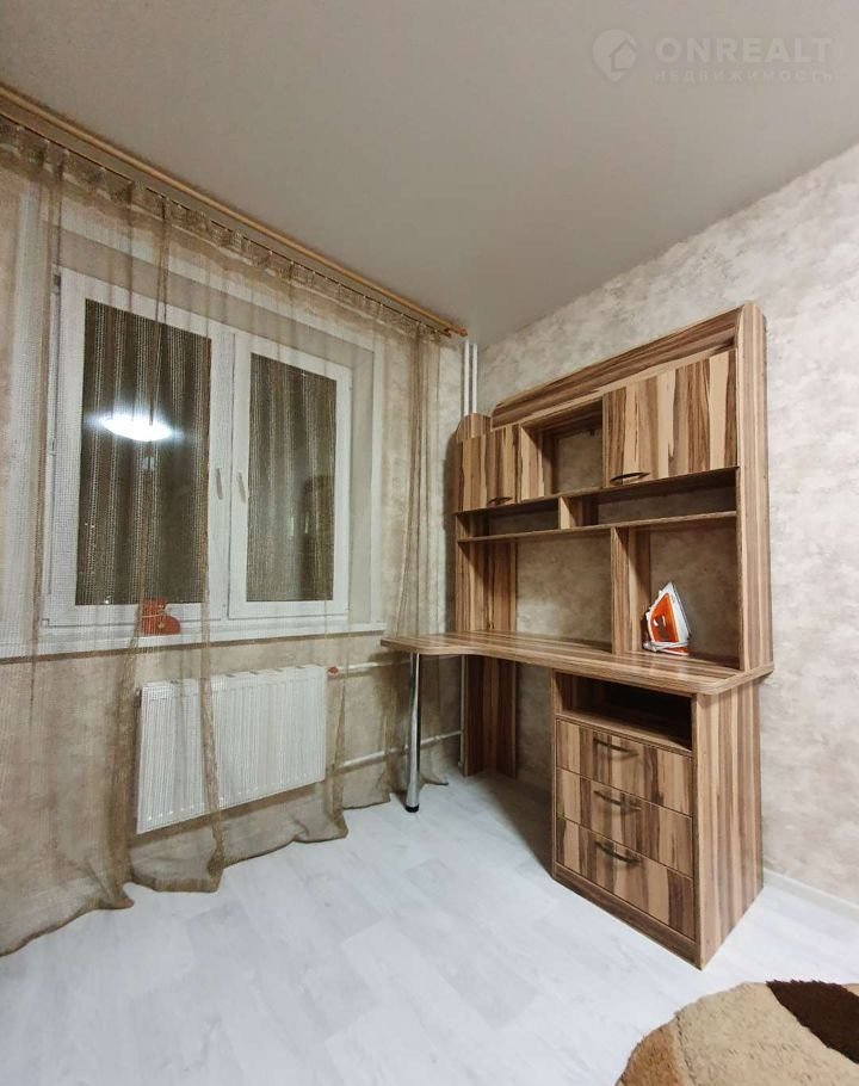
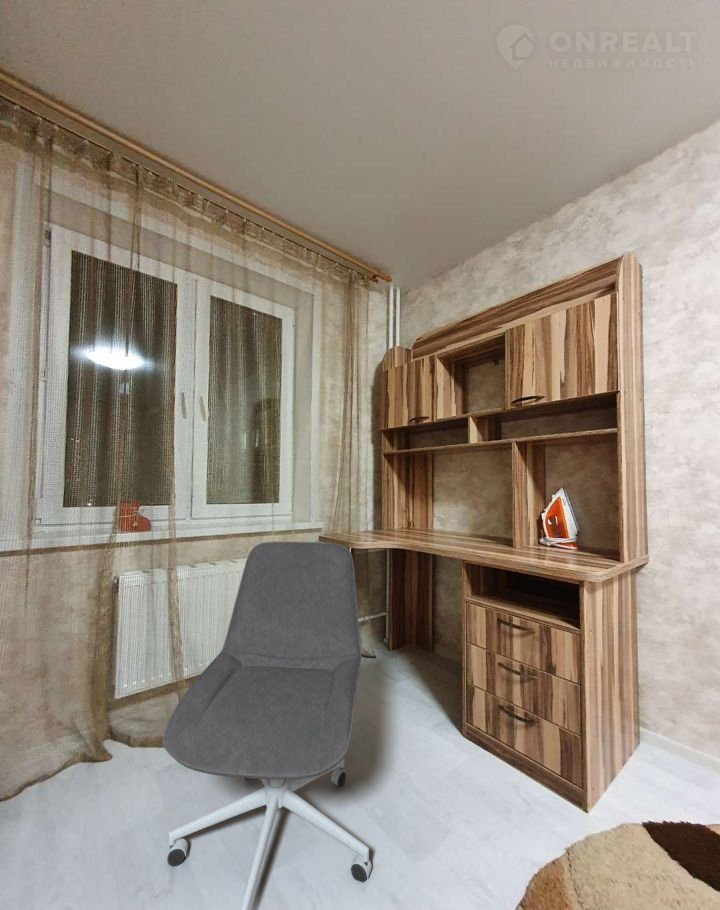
+ office chair [162,541,373,910]
